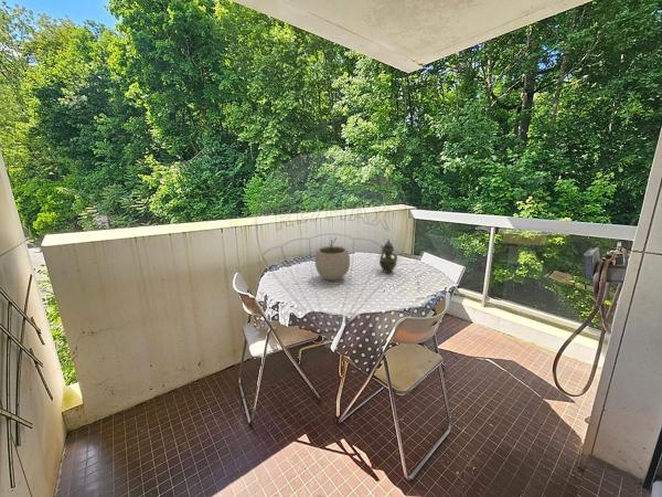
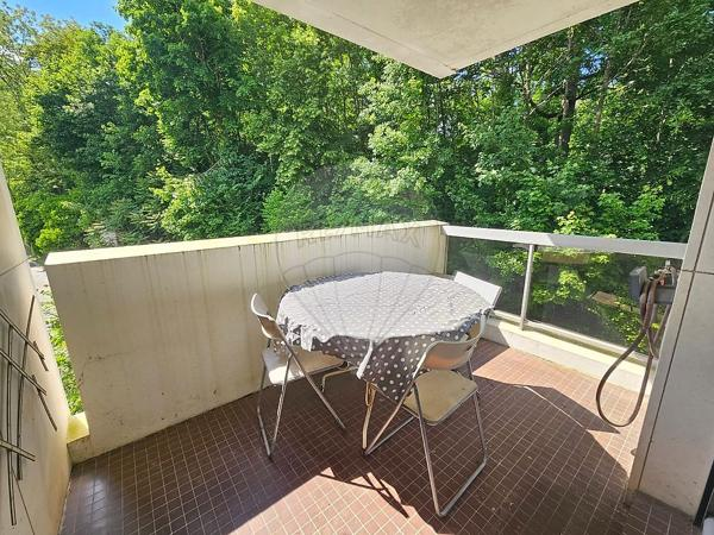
- teapot [378,237,398,274]
- plant pot [313,235,351,282]
